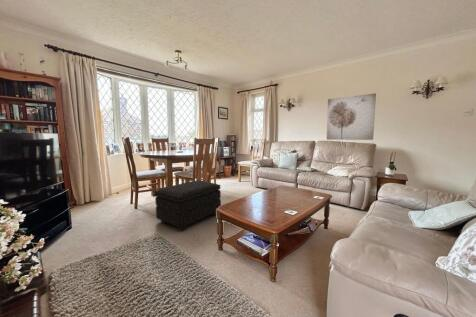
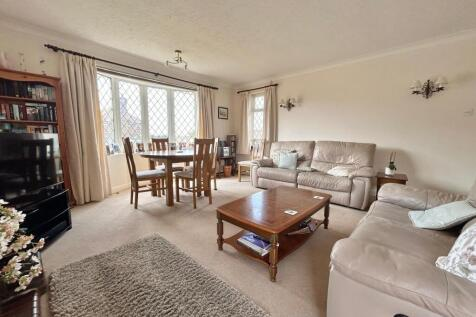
- footstool [154,180,222,232]
- wall art [326,92,377,141]
